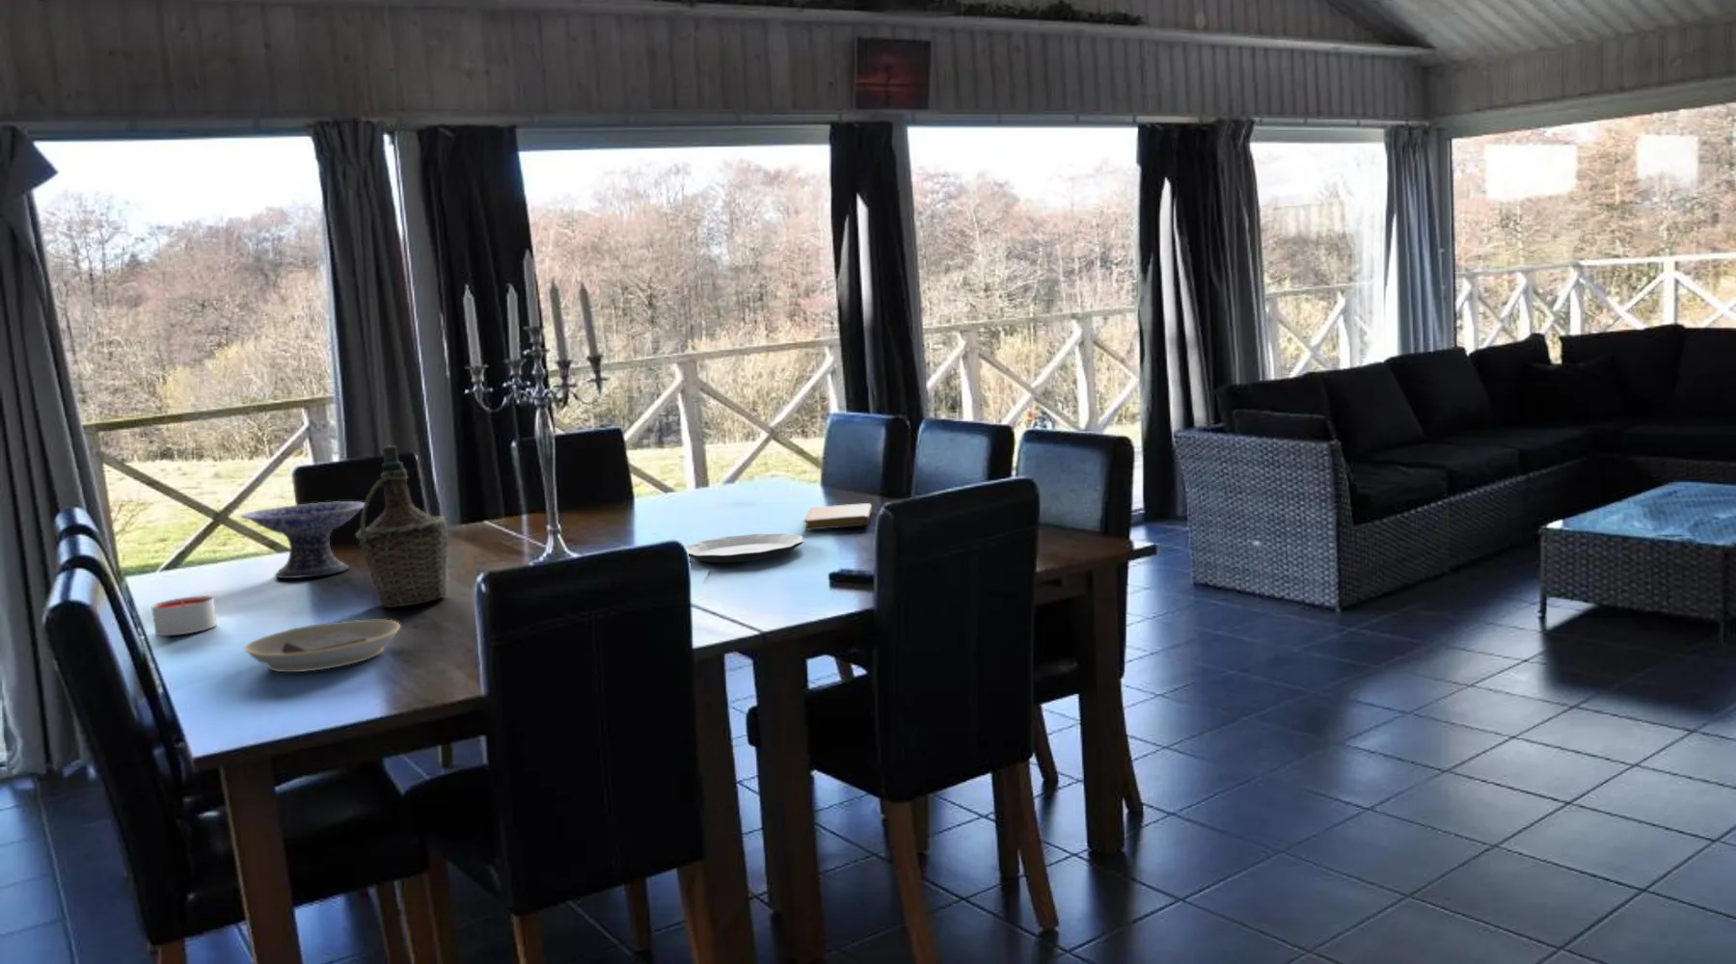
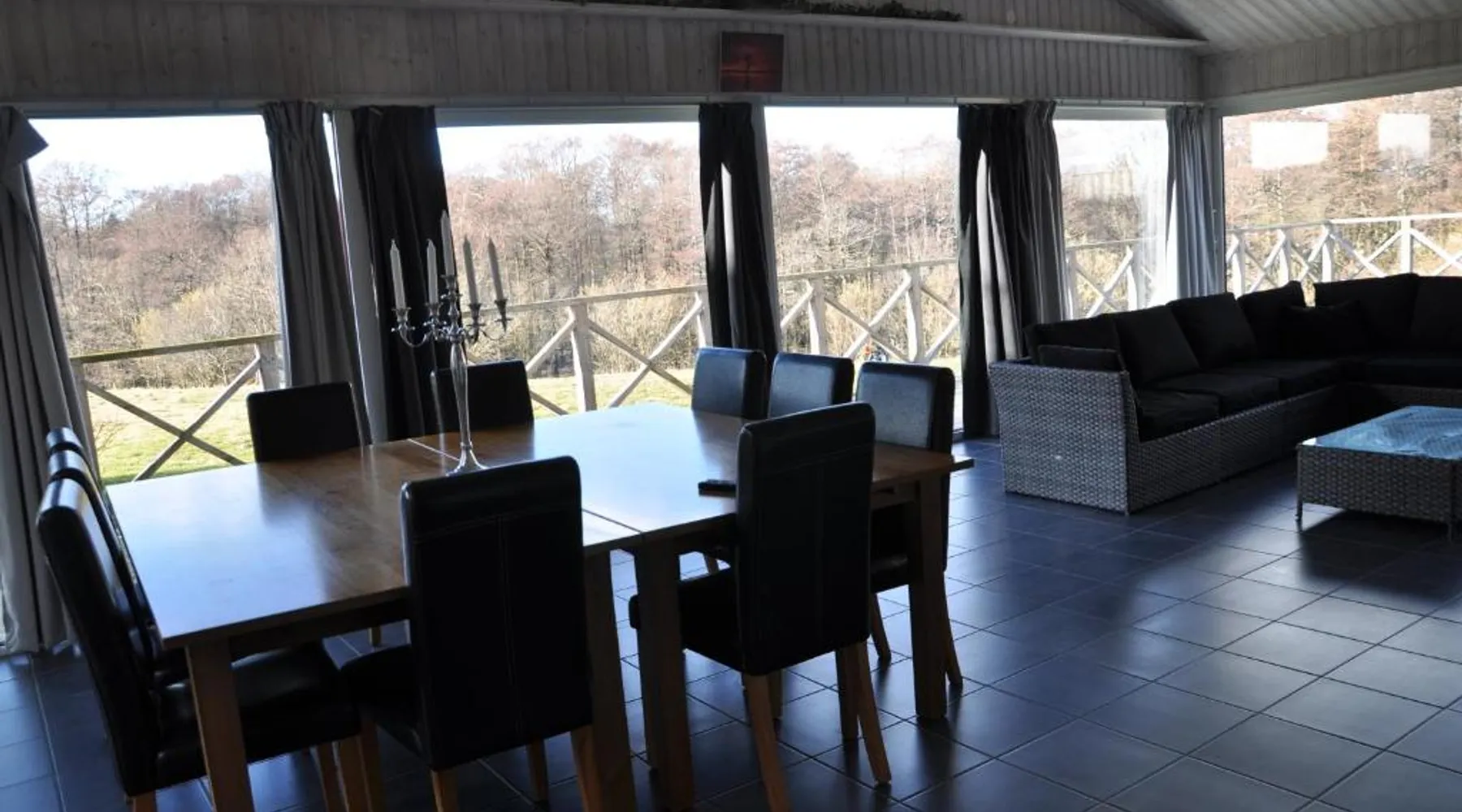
- notebook [803,502,873,531]
- plate [685,533,805,563]
- candle [151,595,218,636]
- decorative bowl [240,500,365,579]
- plate [243,619,401,673]
- bottle [354,444,449,608]
